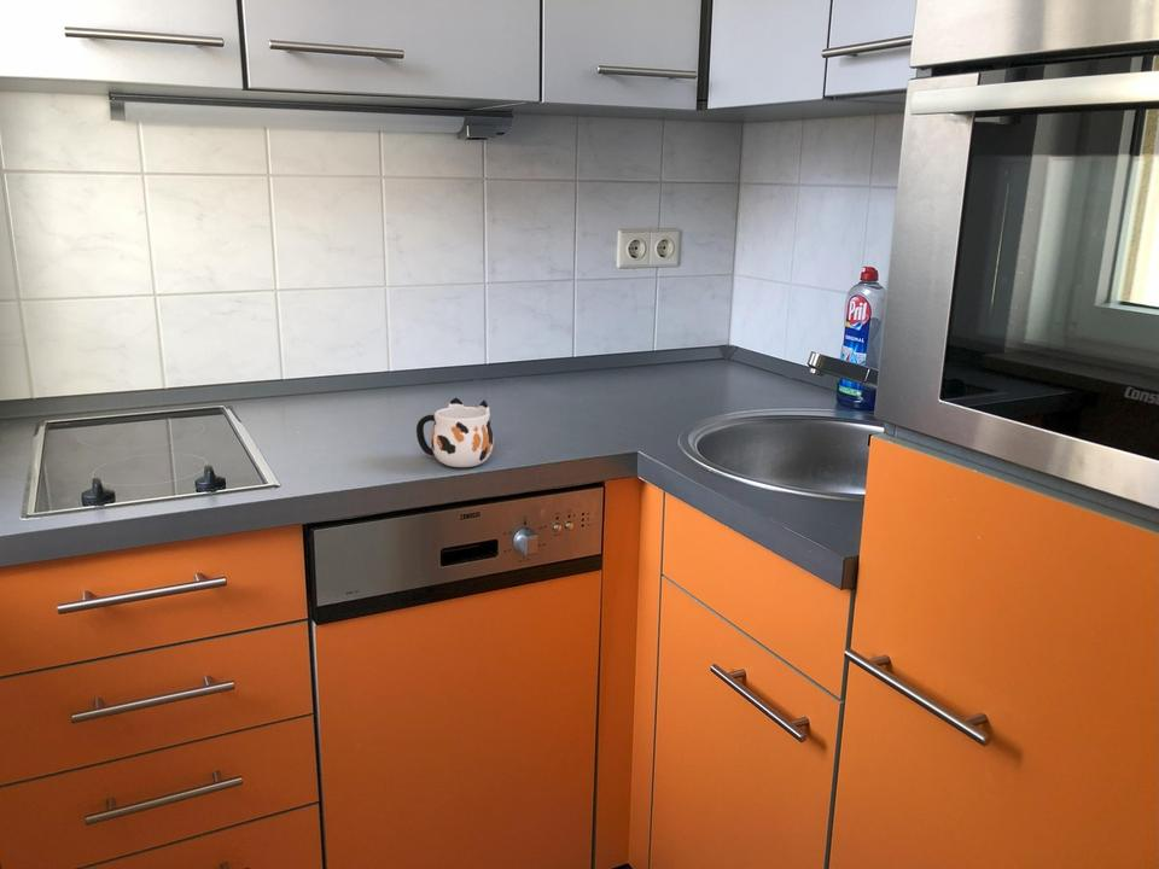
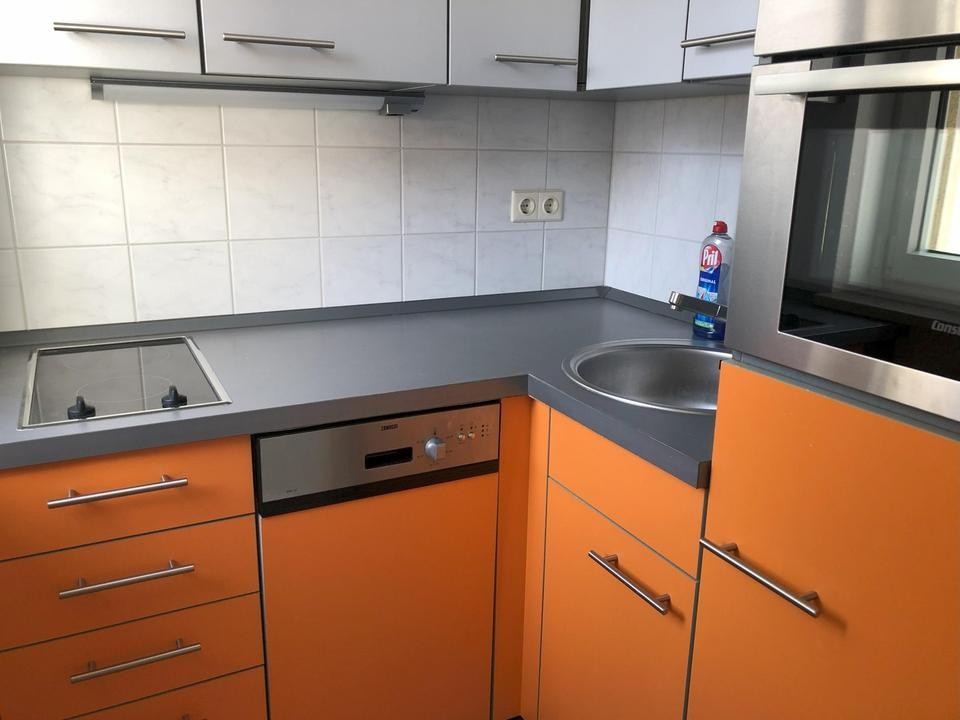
- mug [415,397,495,468]
